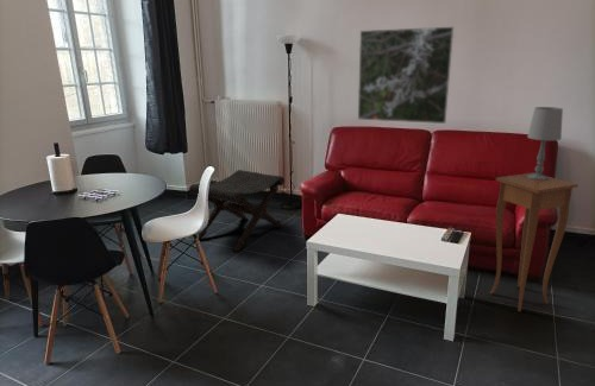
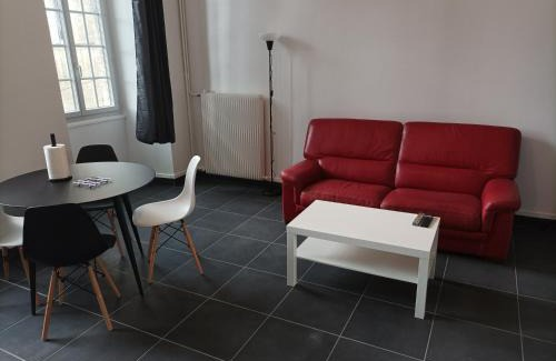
- footstool [188,169,286,253]
- table lamp [526,106,564,179]
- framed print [357,25,455,125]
- side table [489,172,580,312]
